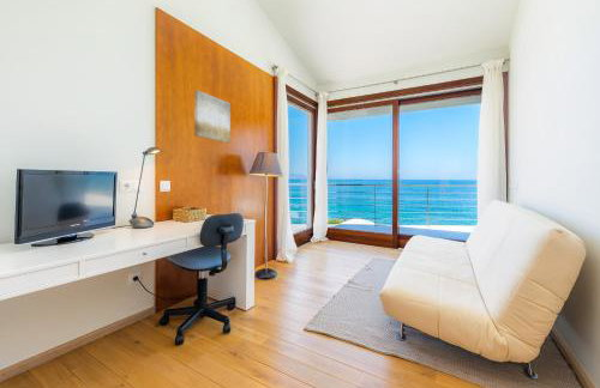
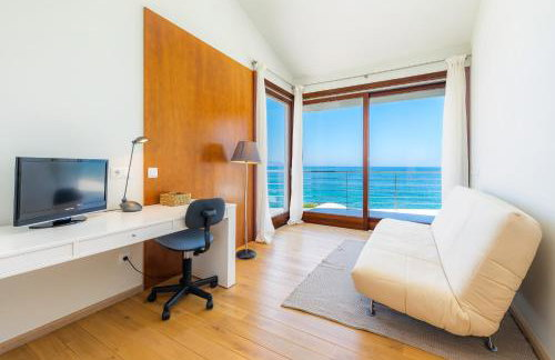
- wall art [193,89,232,144]
